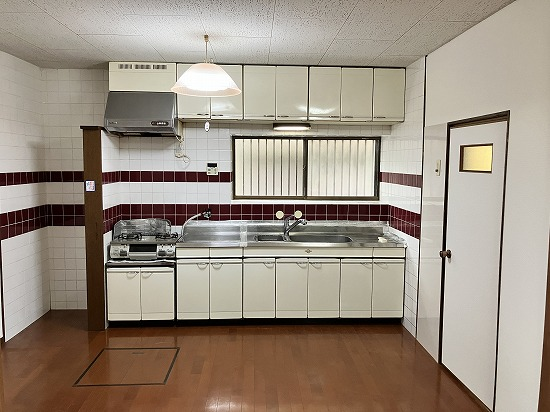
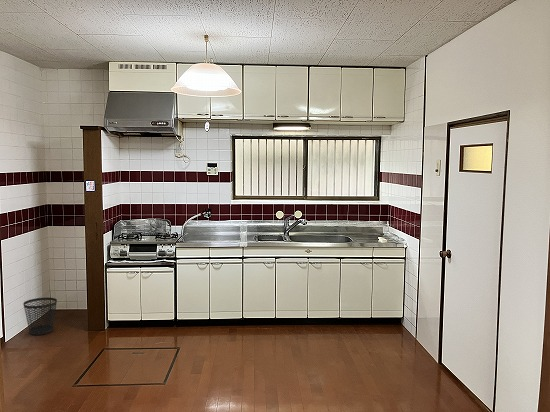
+ wastebasket [22,296,58,336]
